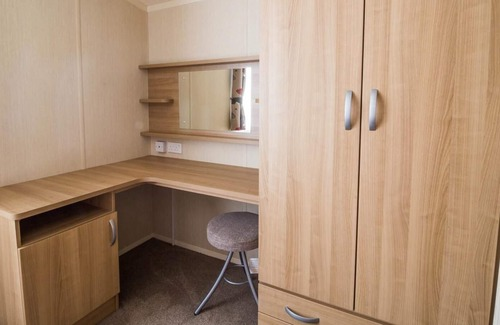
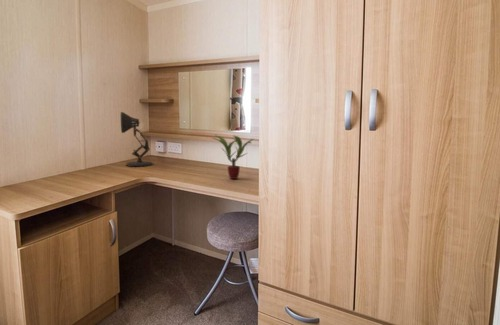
+ potted plant [211,134,254,180]
+ desk lamp [120,111,154,167]
